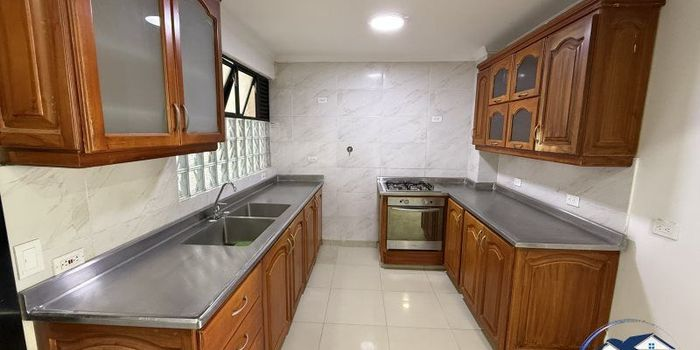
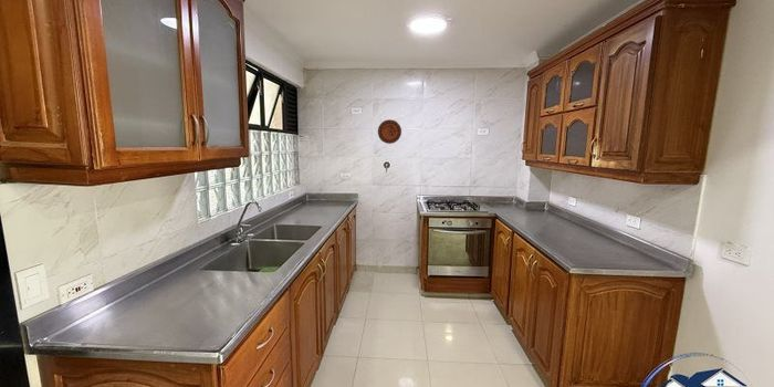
+ decorative plate [377,118,402,145]
